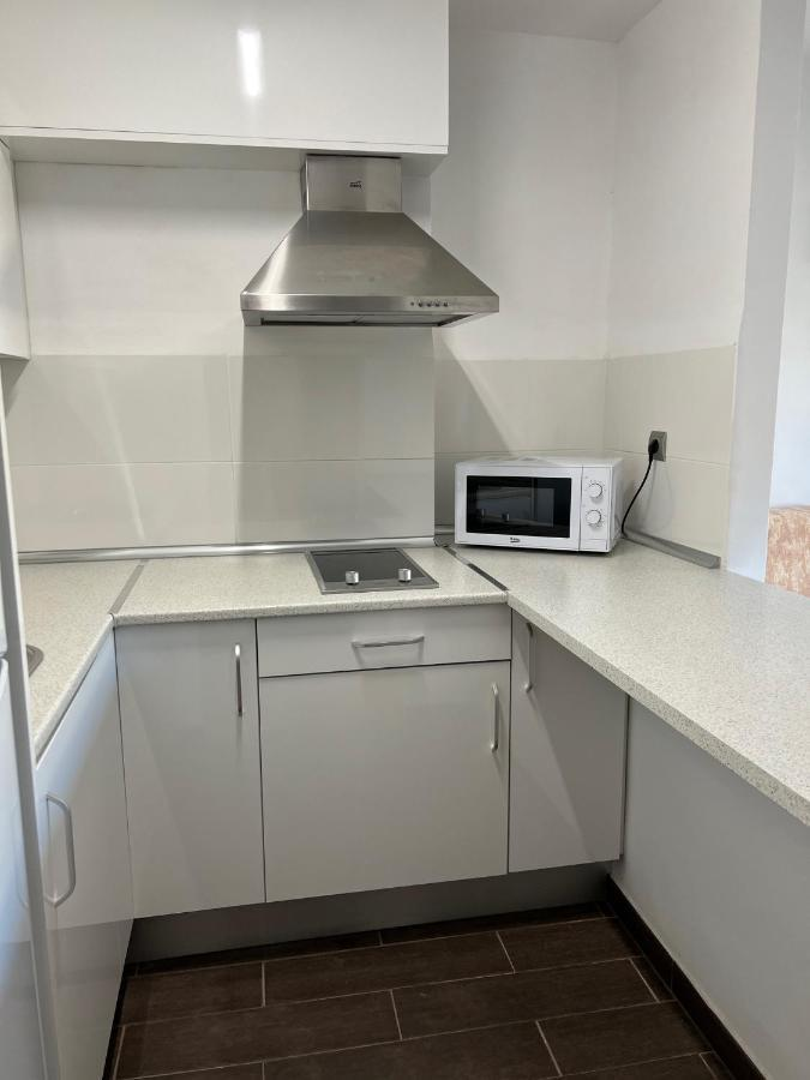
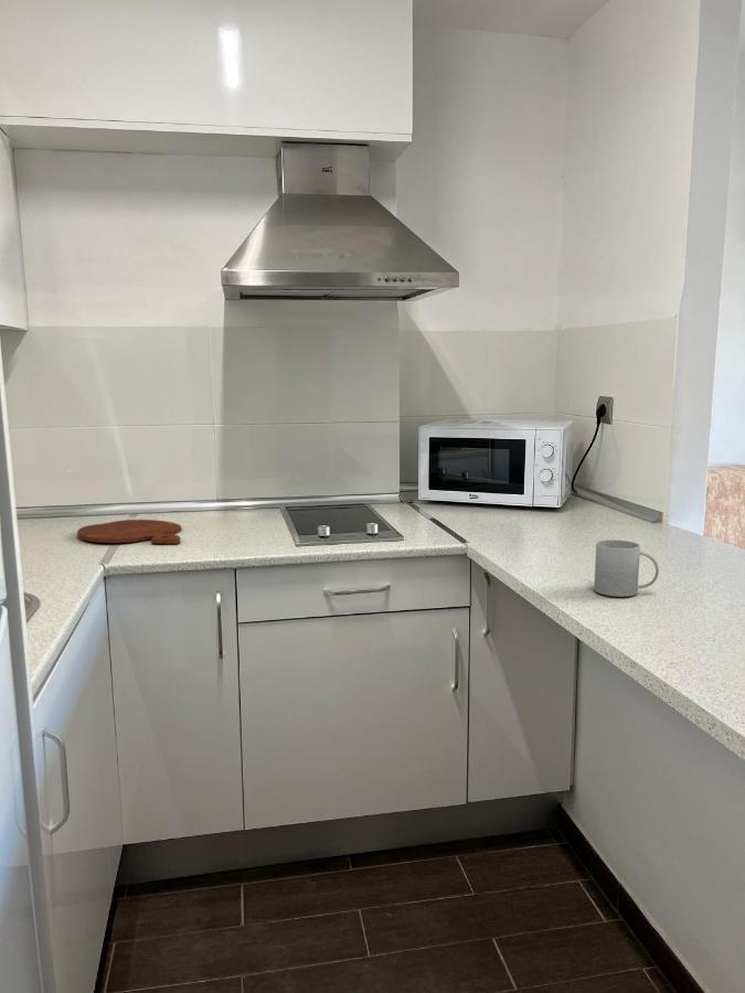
+ cutting board [76,519,183,545]
+ mug [593,538,660,598]
